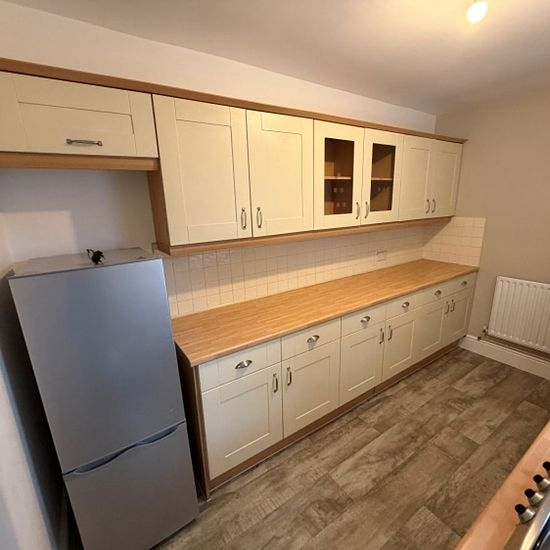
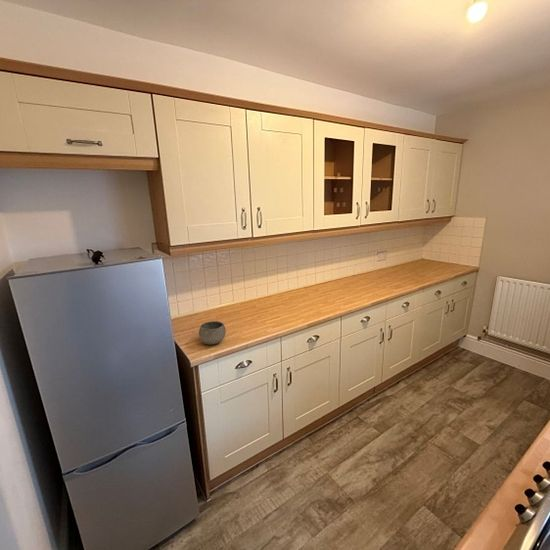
+ bowl [198,320,227,345]
